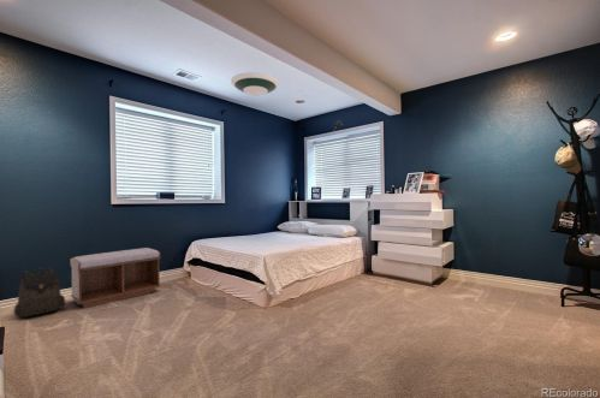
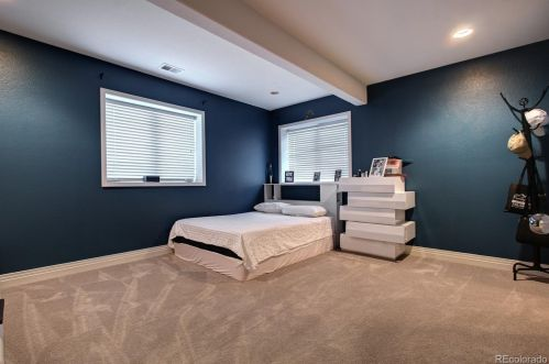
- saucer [230,71,280,97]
- backpack [13,266,66,319]
- bench [70,246,161,309]
